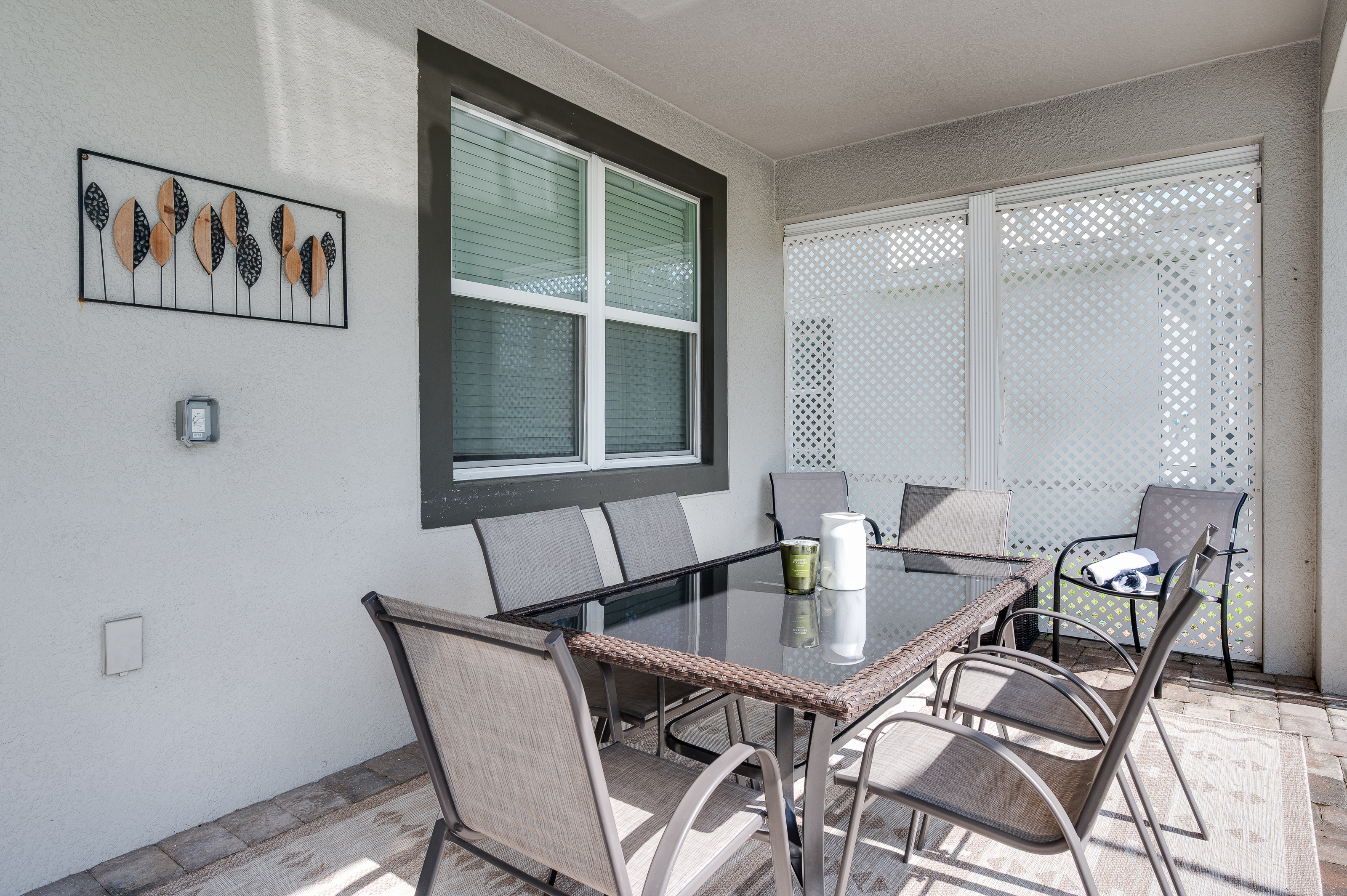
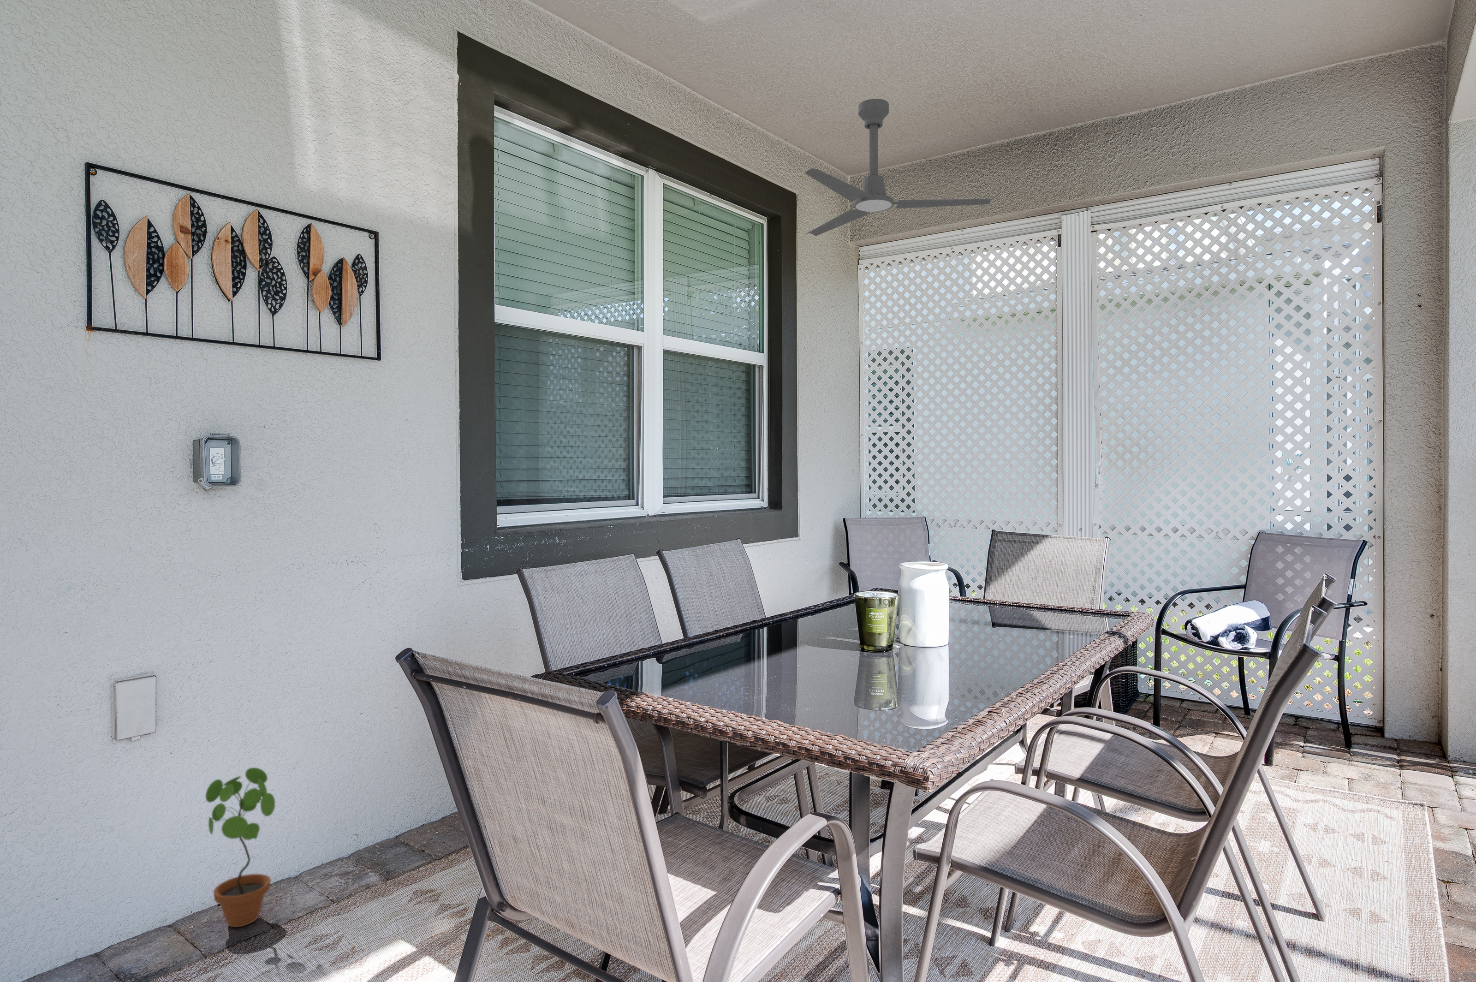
+ ceiling fan [804,99,993,237]
+ potted plant [205,767,276,927]
